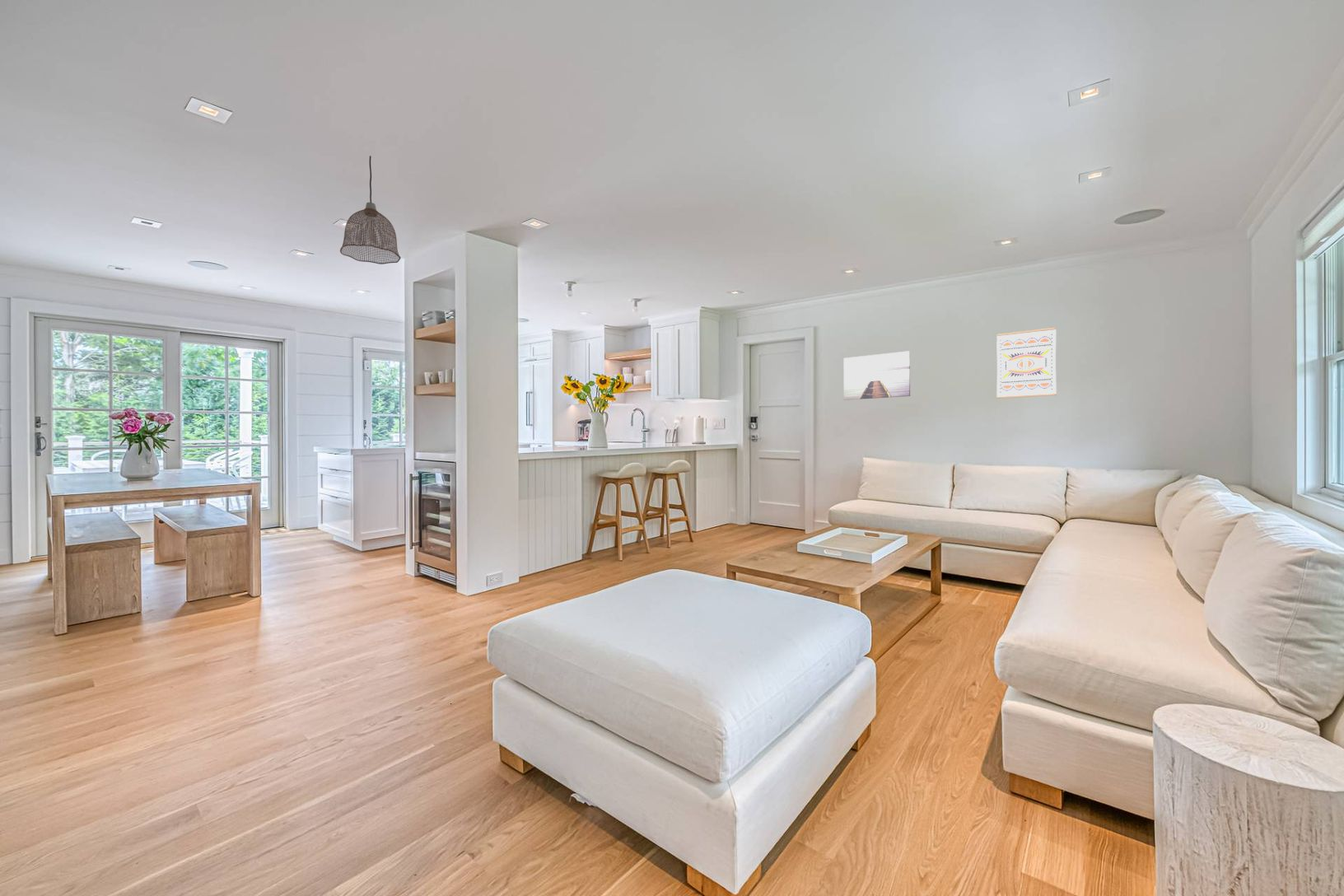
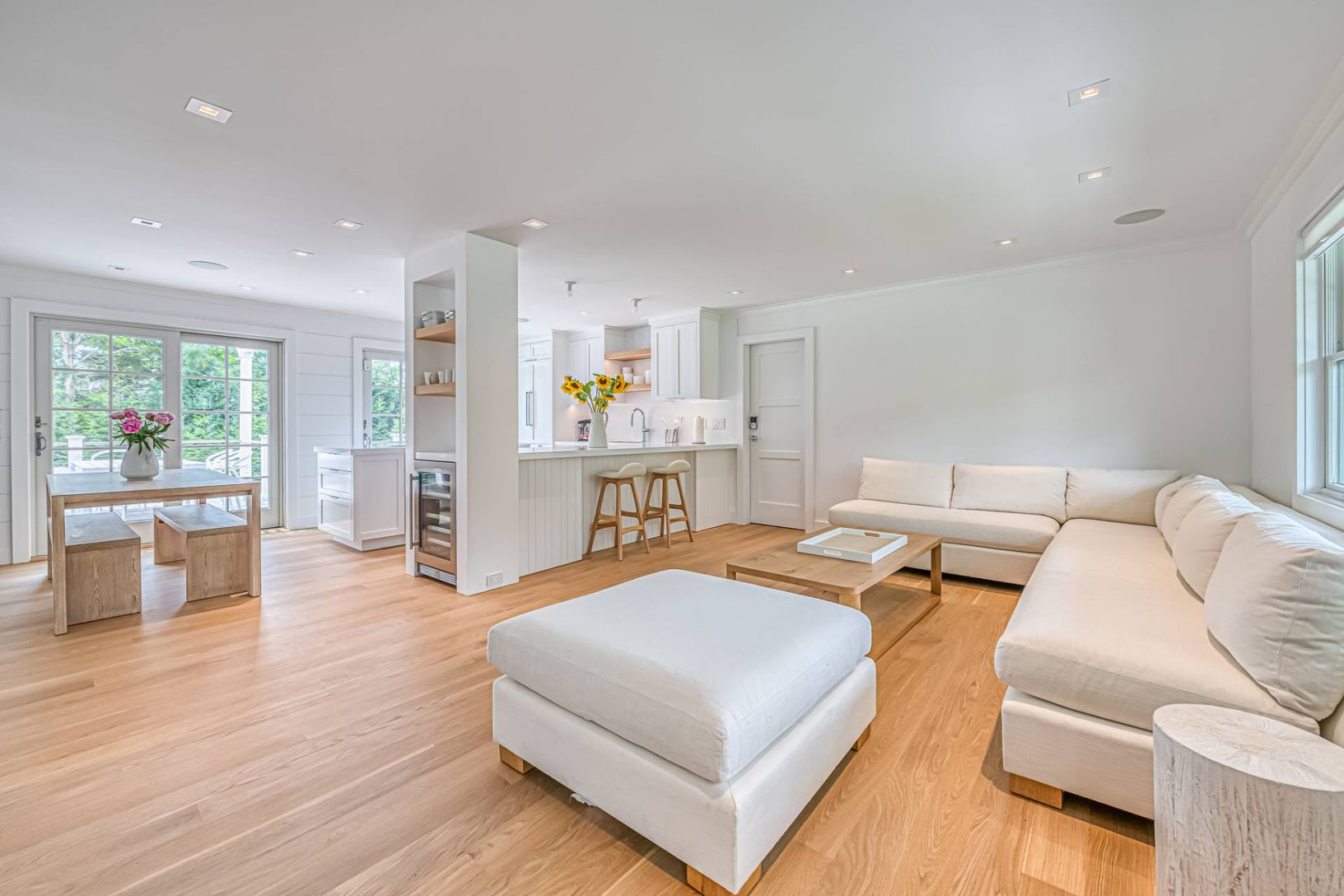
- pendant lamp [339,155,402,265]
- wall art [996,327,1057,399]
- wall art [843,350,911,401]
